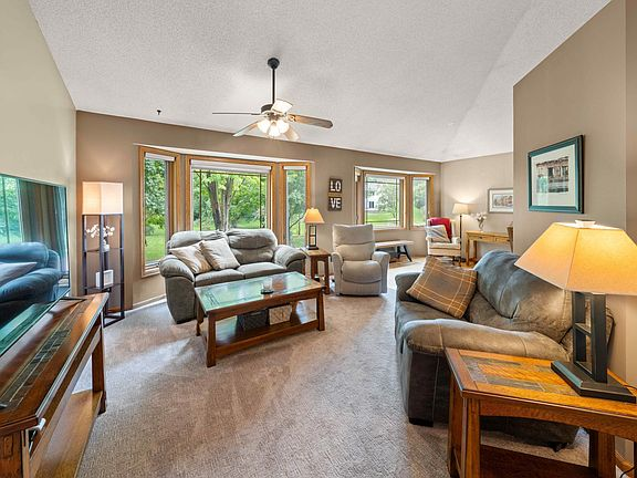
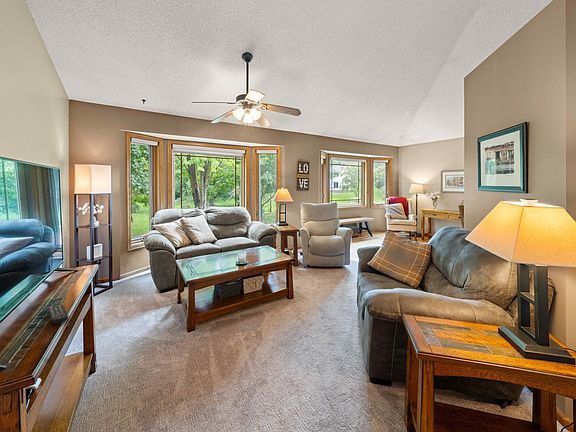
+ remote control [46,304,69,325]
